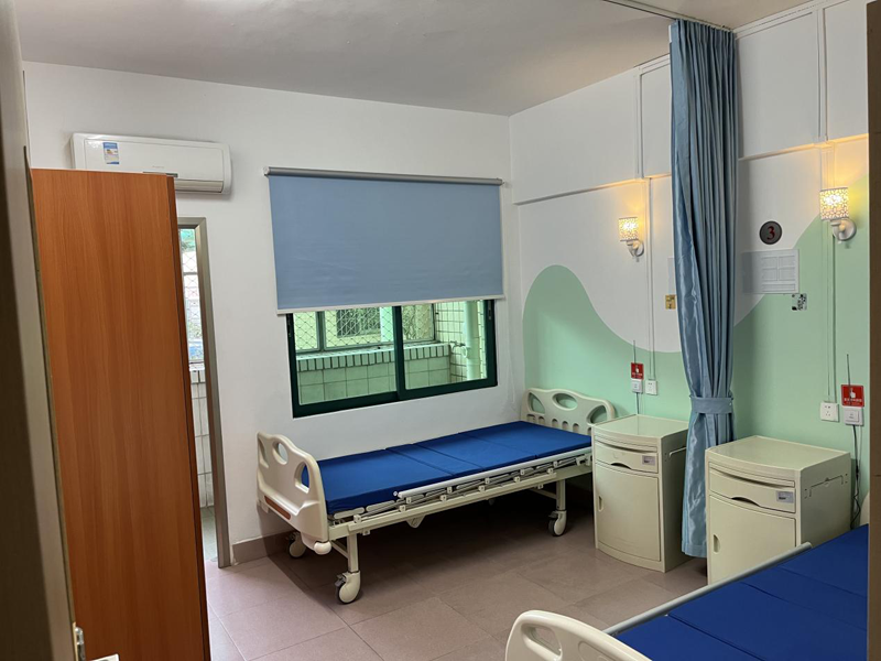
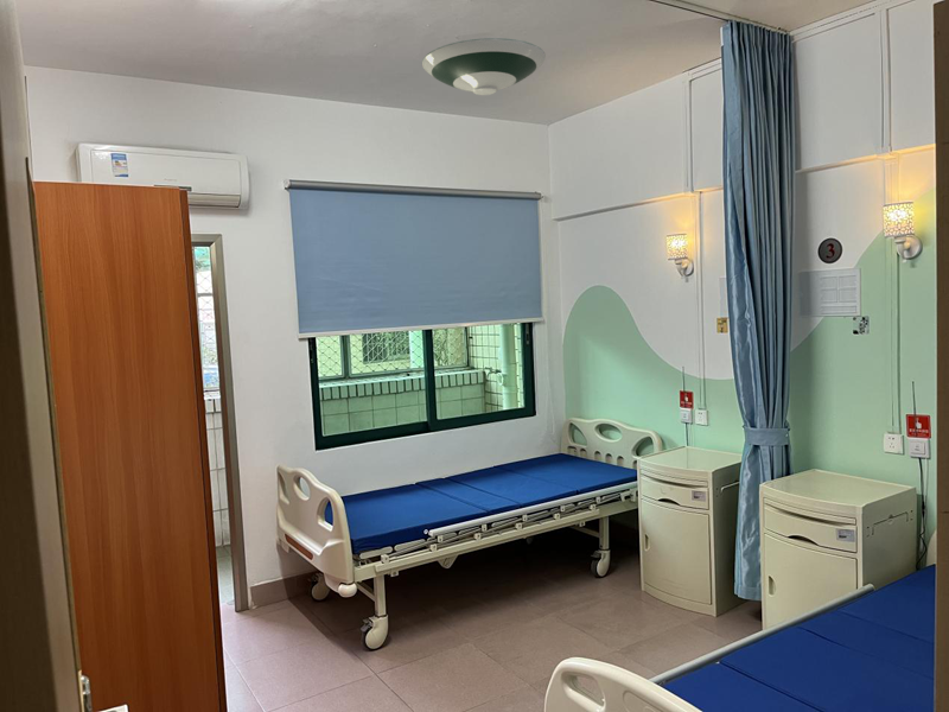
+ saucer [421,37,547,96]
